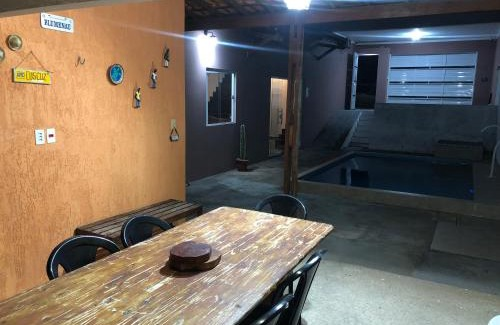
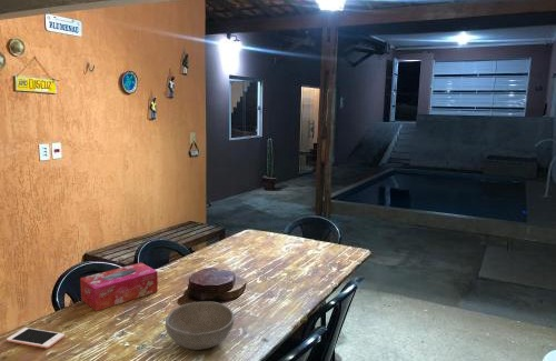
+ bowl [165,301,236,351]
+ tissue box [79,262,159,312]
+ cell phone [6,327,66,350]
